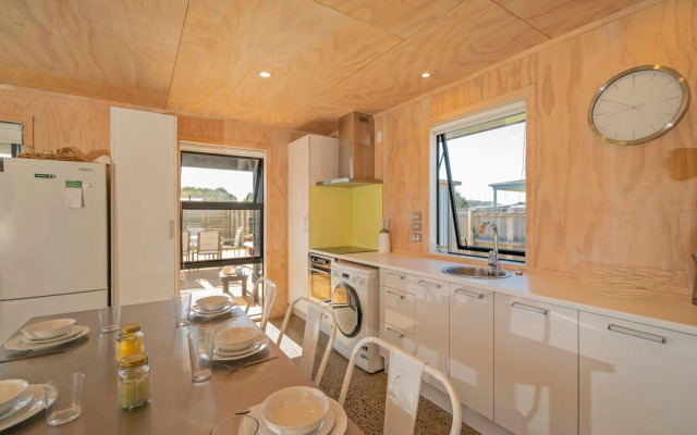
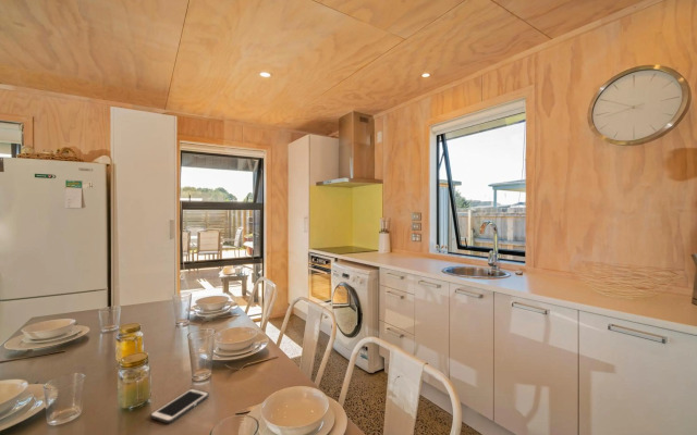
+ cell phone [149,387,210,424]
